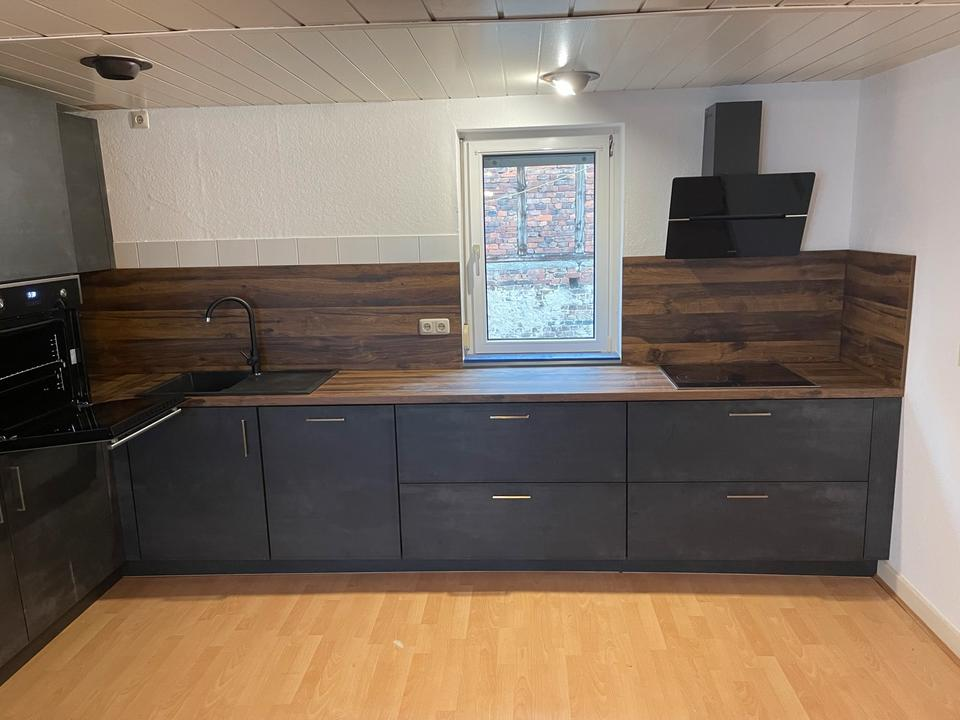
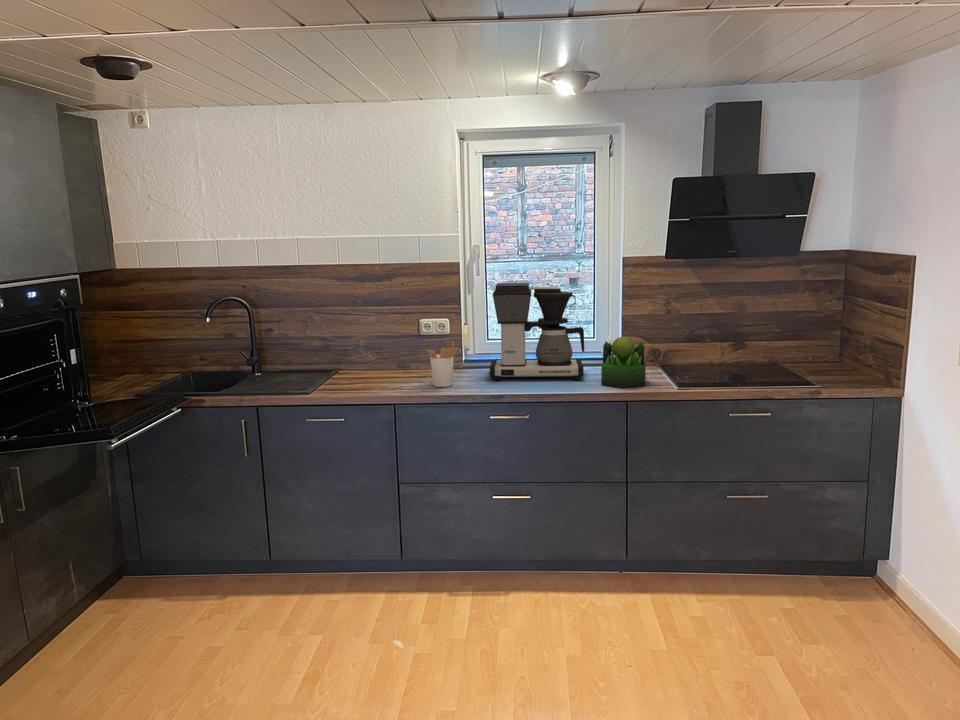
+ coffee maker [489,282,585,381]
+ utensil holder [426,341,459,388]
+ plant [600,336,647,389]
